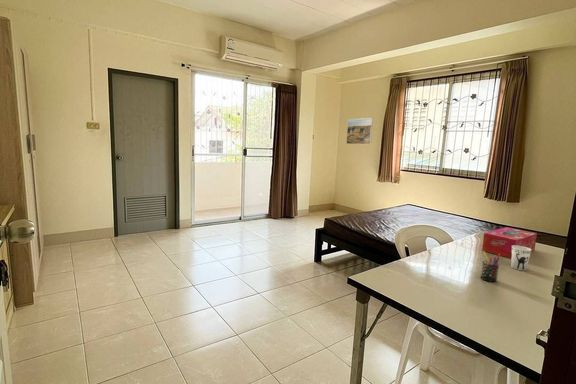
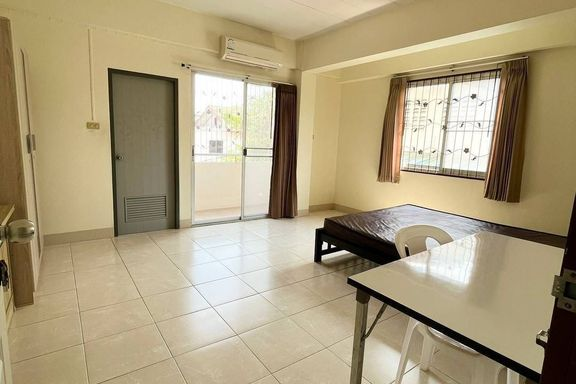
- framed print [345,117,374,145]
- cup [510,246,532,271]
- pen holder [480,251,501,283]
- tissue box [481,226,538,259]
